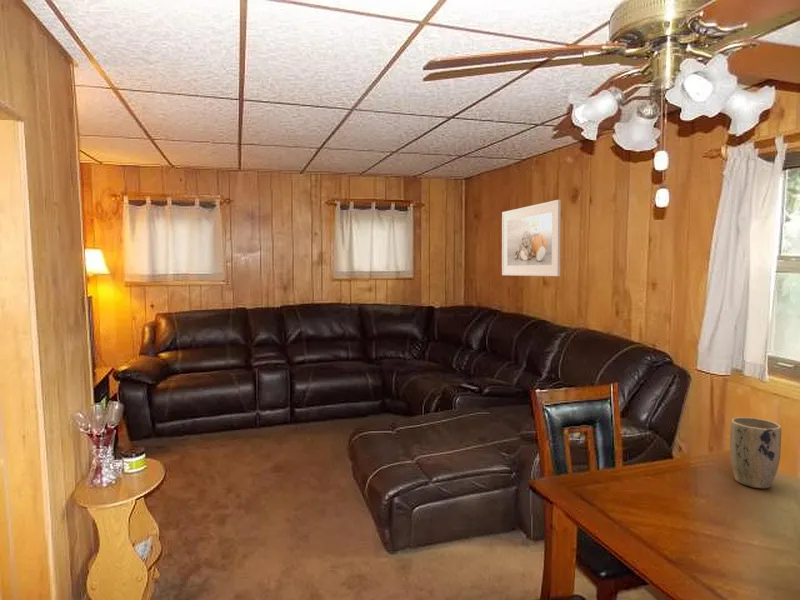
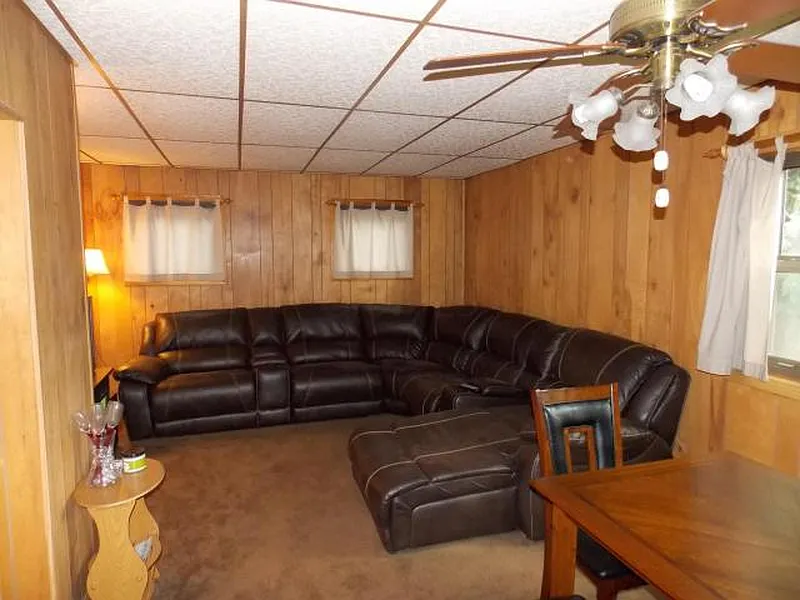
- plant pot [729,416,782,489]
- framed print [501,199,562,277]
